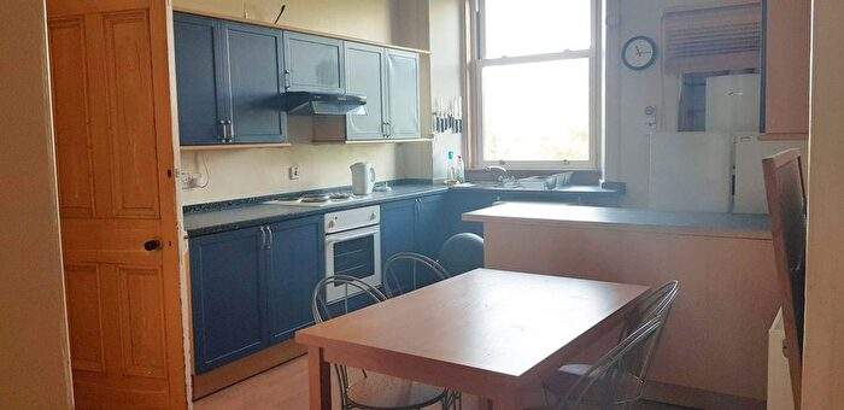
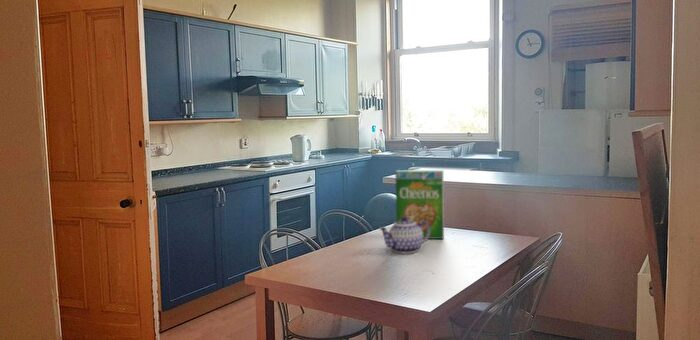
+ teapot [378,217,430,254]
+ cereal box [394,169,445,240]
